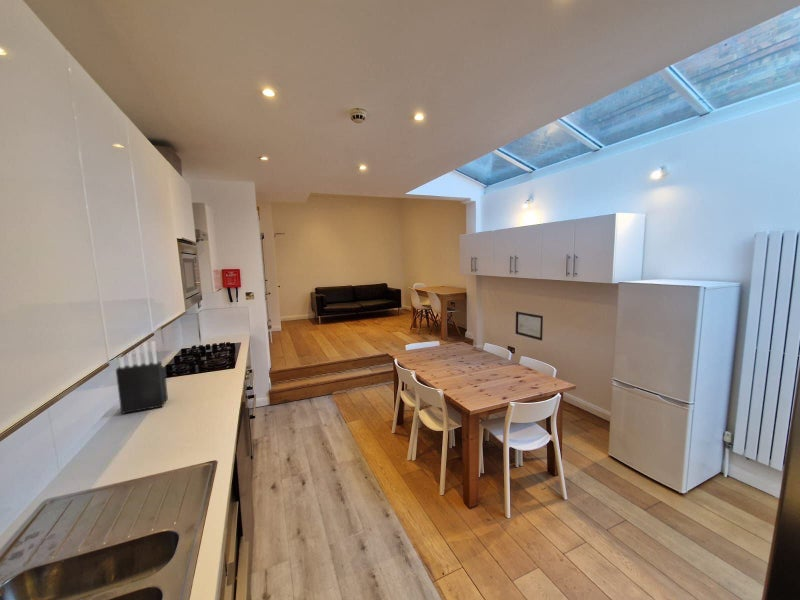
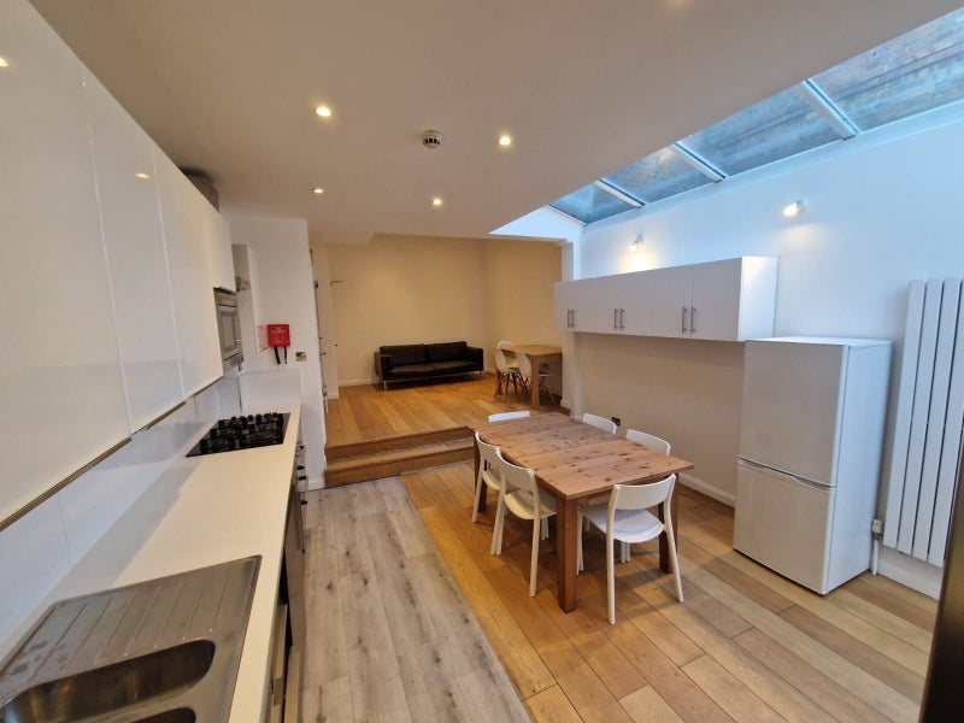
- knife block [115,340,169,415]
- wall art [515,310,544,342]
